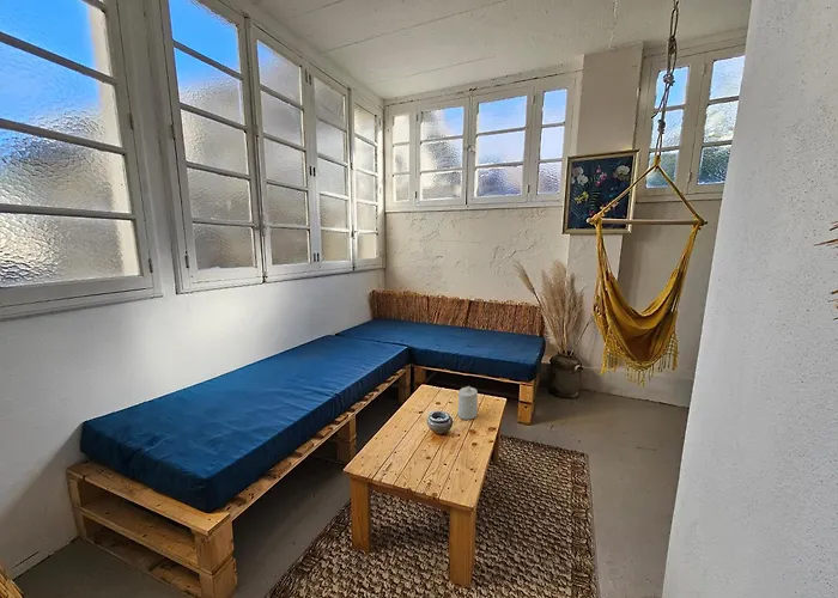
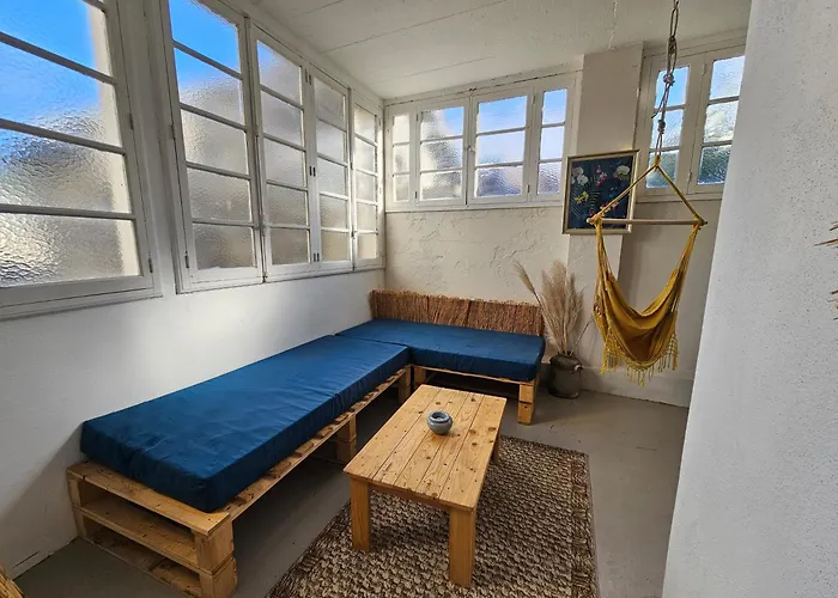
- candle [457,385,479,421]
